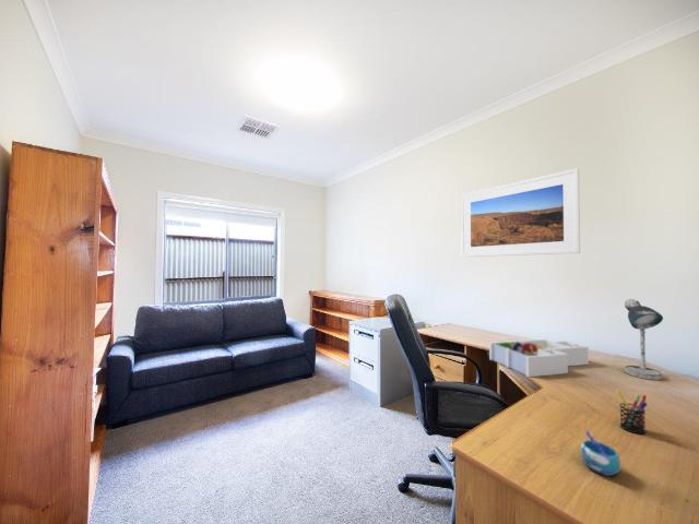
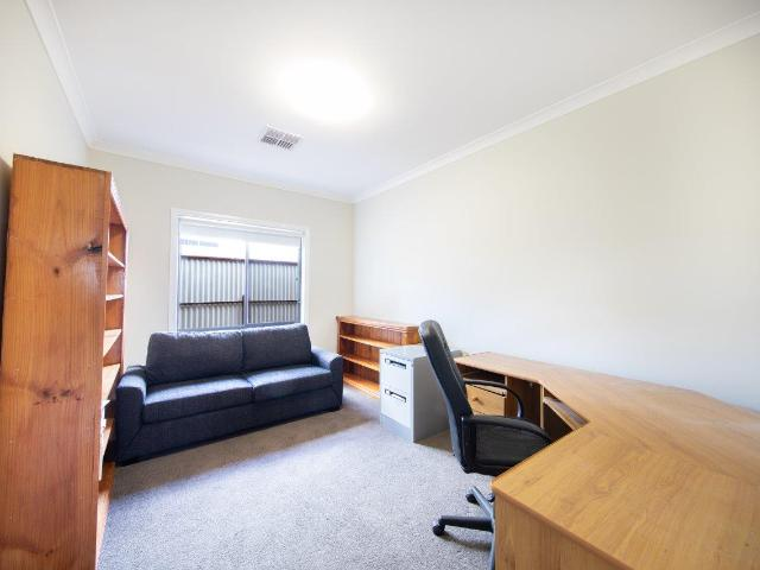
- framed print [460,167,581,258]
- desk lamp [624,298,664,381]
- mug [579,429,621,477]
- pen holder [615,390,649,436]
- desk organizer [488,338,590,378]
